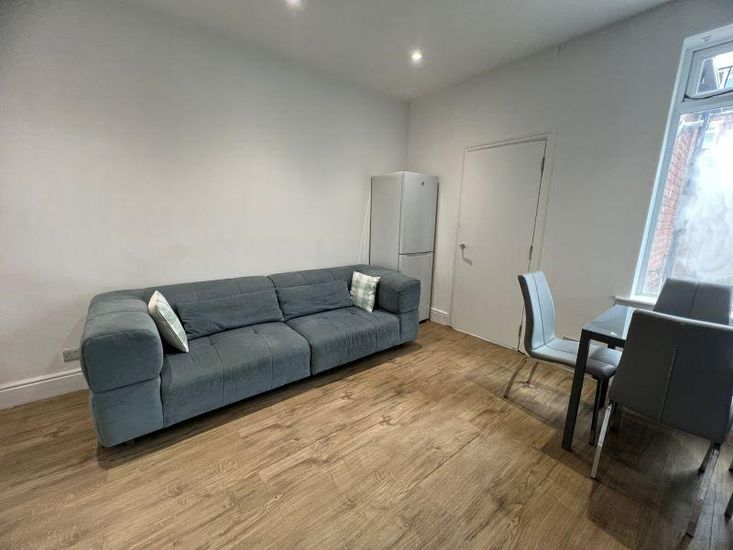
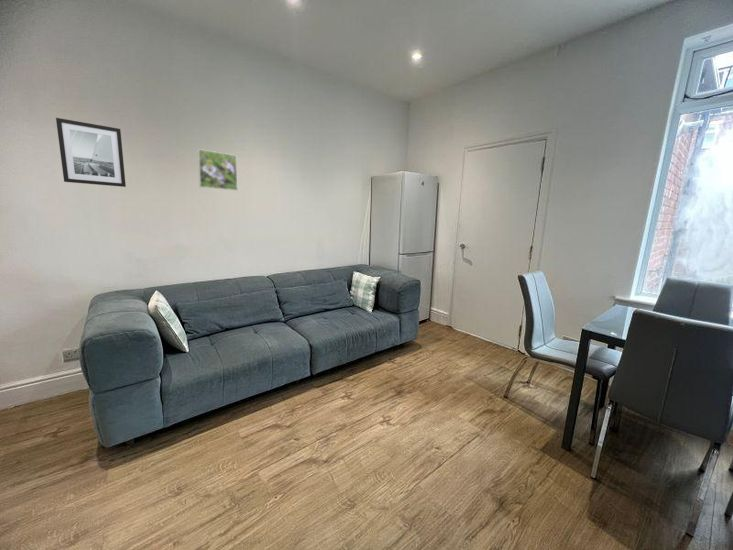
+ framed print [196,148,239,192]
+ wall art [55,117,127,188]
